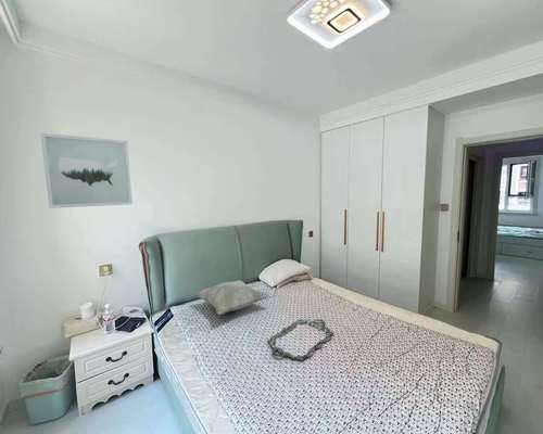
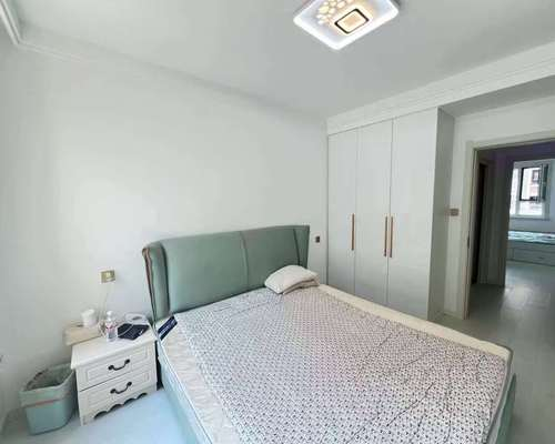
- serving tray [267,318,334,361]
- decorative pillow [193,279,270,316]
- wall art [39,132,134,209]
